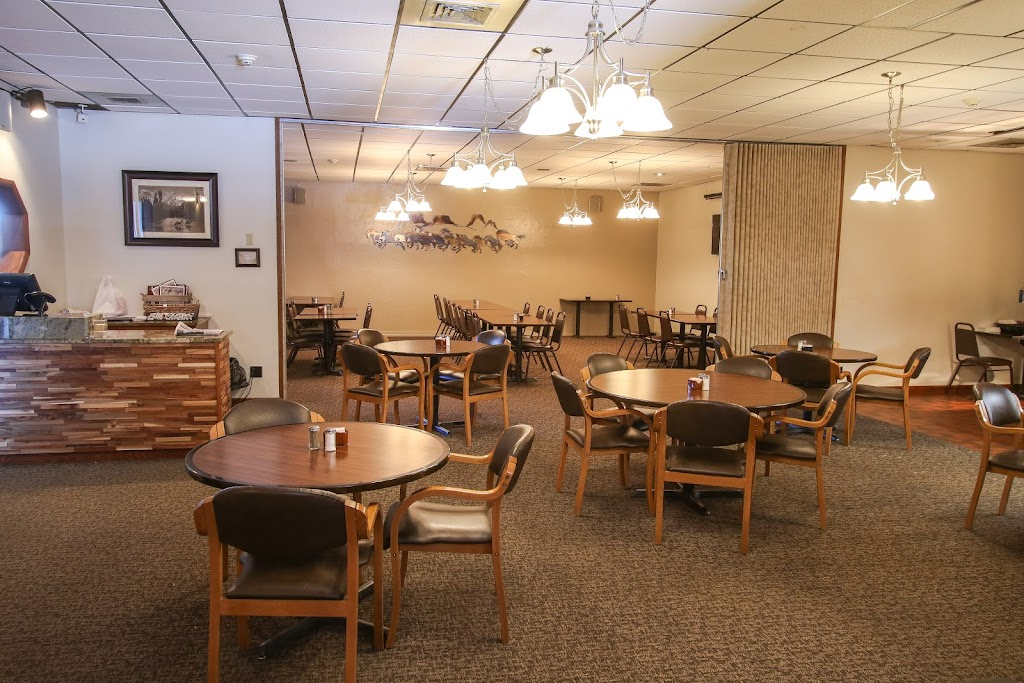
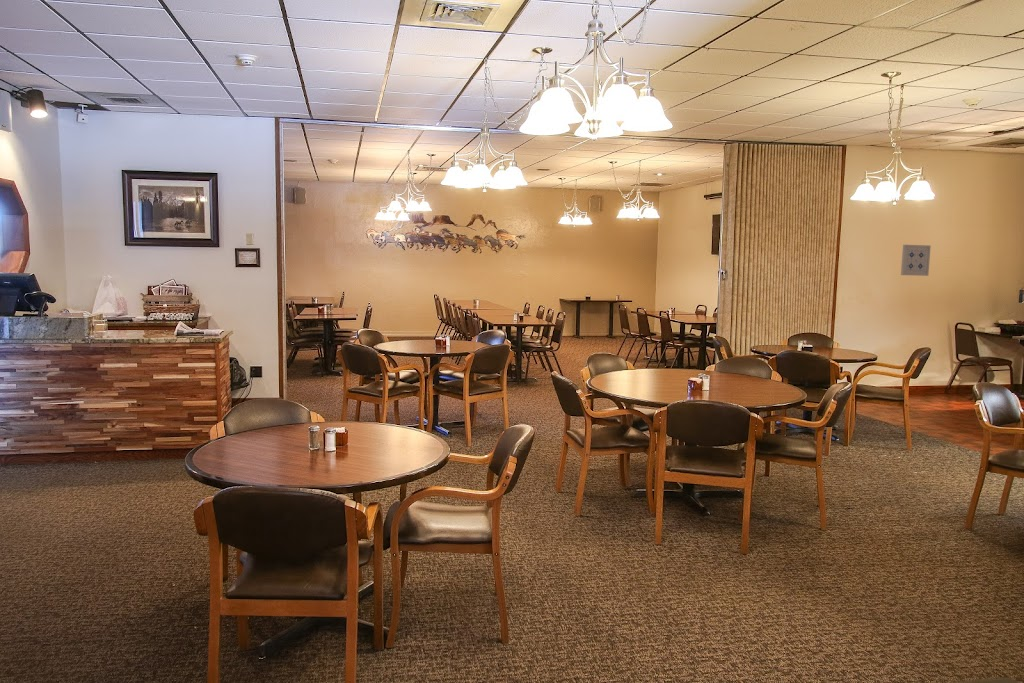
+ wall art [900,244,932,277]
